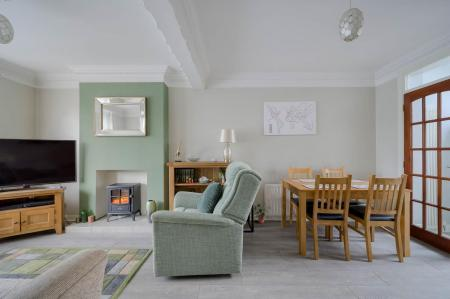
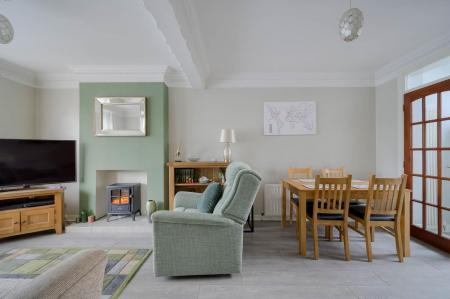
- potted plant [253,202,272,224]
